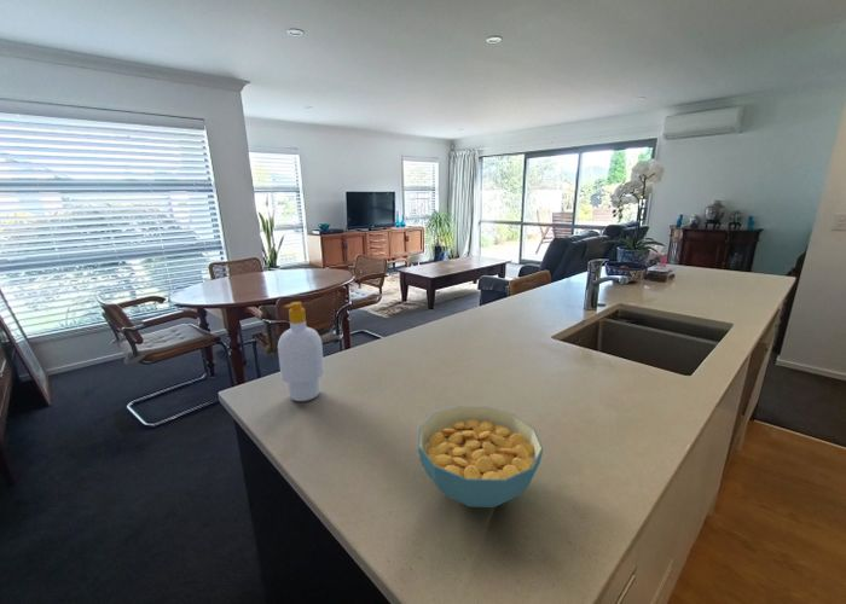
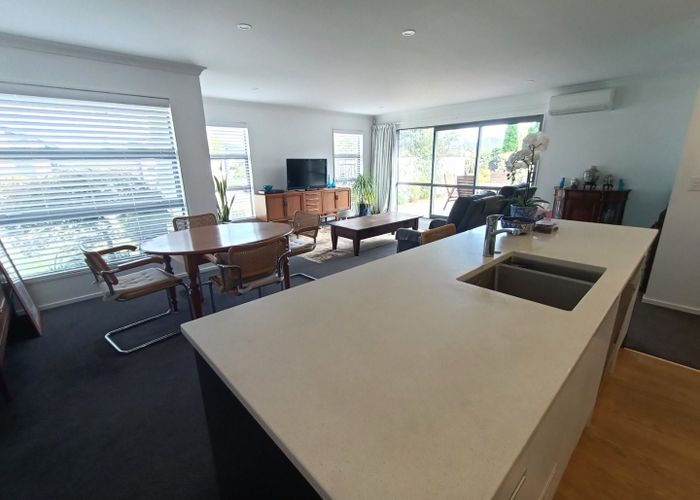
- soap bottle [277,301,325,402]
- cereal bowl [417,405,544,509]
